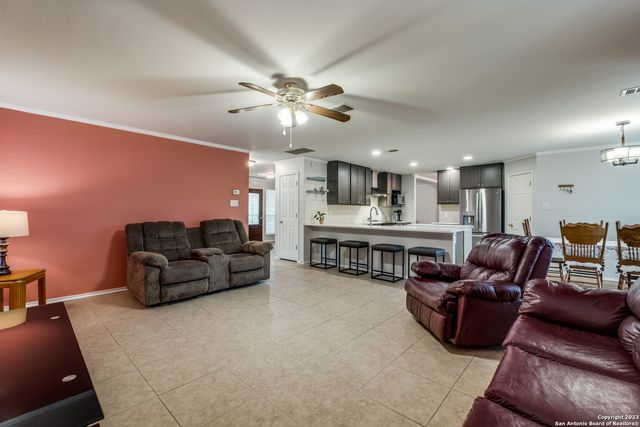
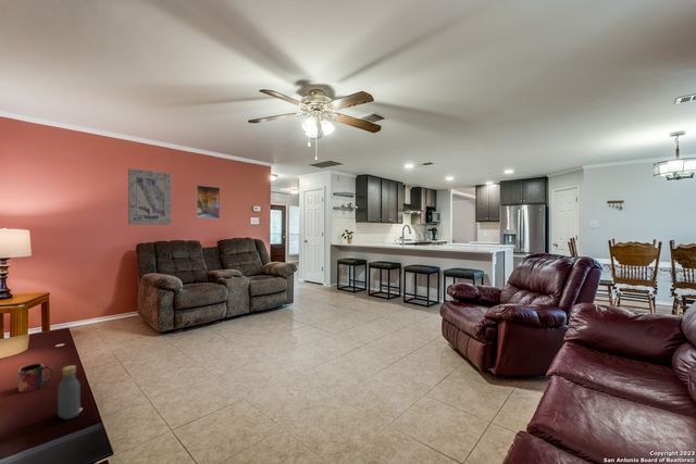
+ vodka [57,364,80,421]
+ wall art [127,167,172,226]
+ mug [17,363,54,393]
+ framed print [195,184,221,220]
